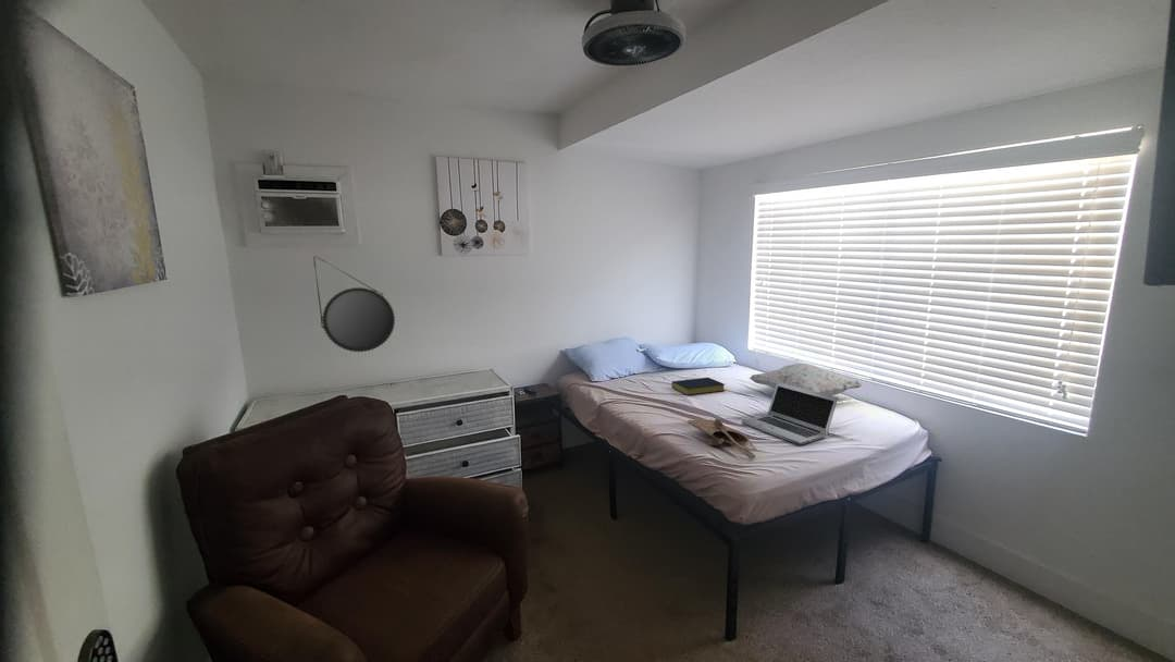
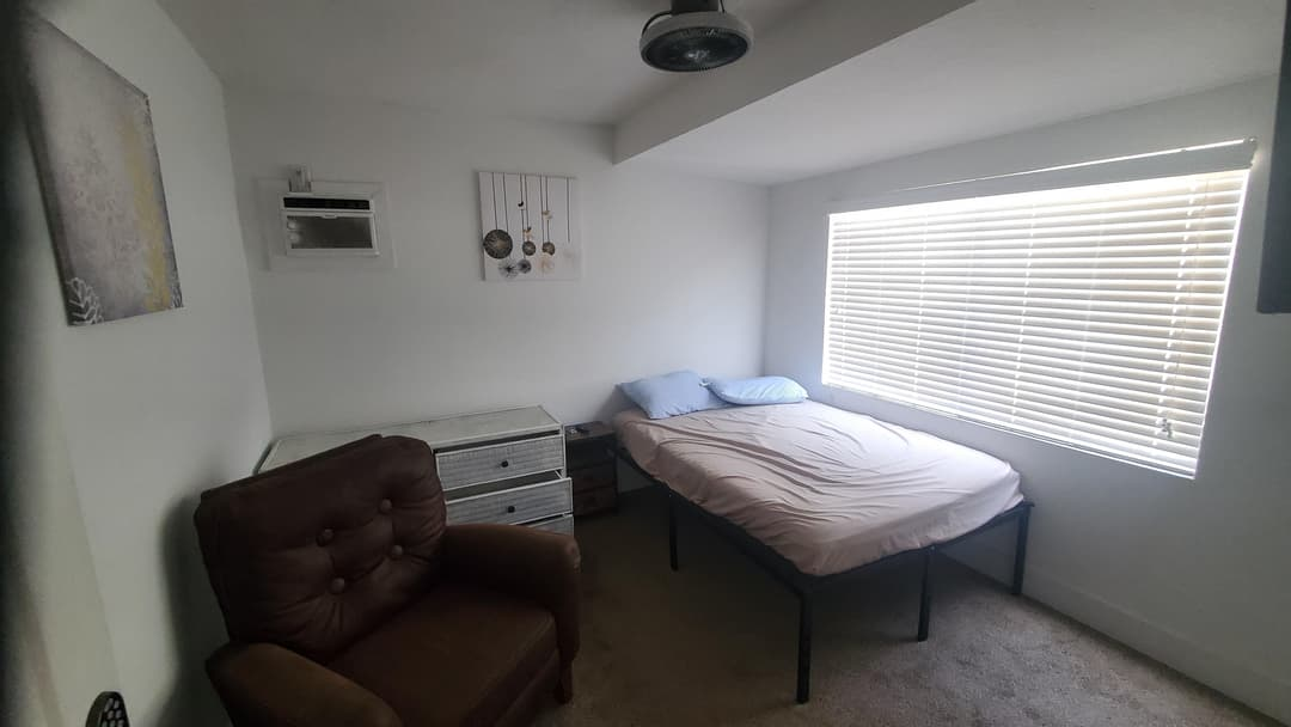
- hardback book [671,377,726,396]
- home mirror [313,255,396,353]
- decorative pillow [749,363,864,396]
- laptop [741,382,839,446]
- tote bag [687,418,758,459]
